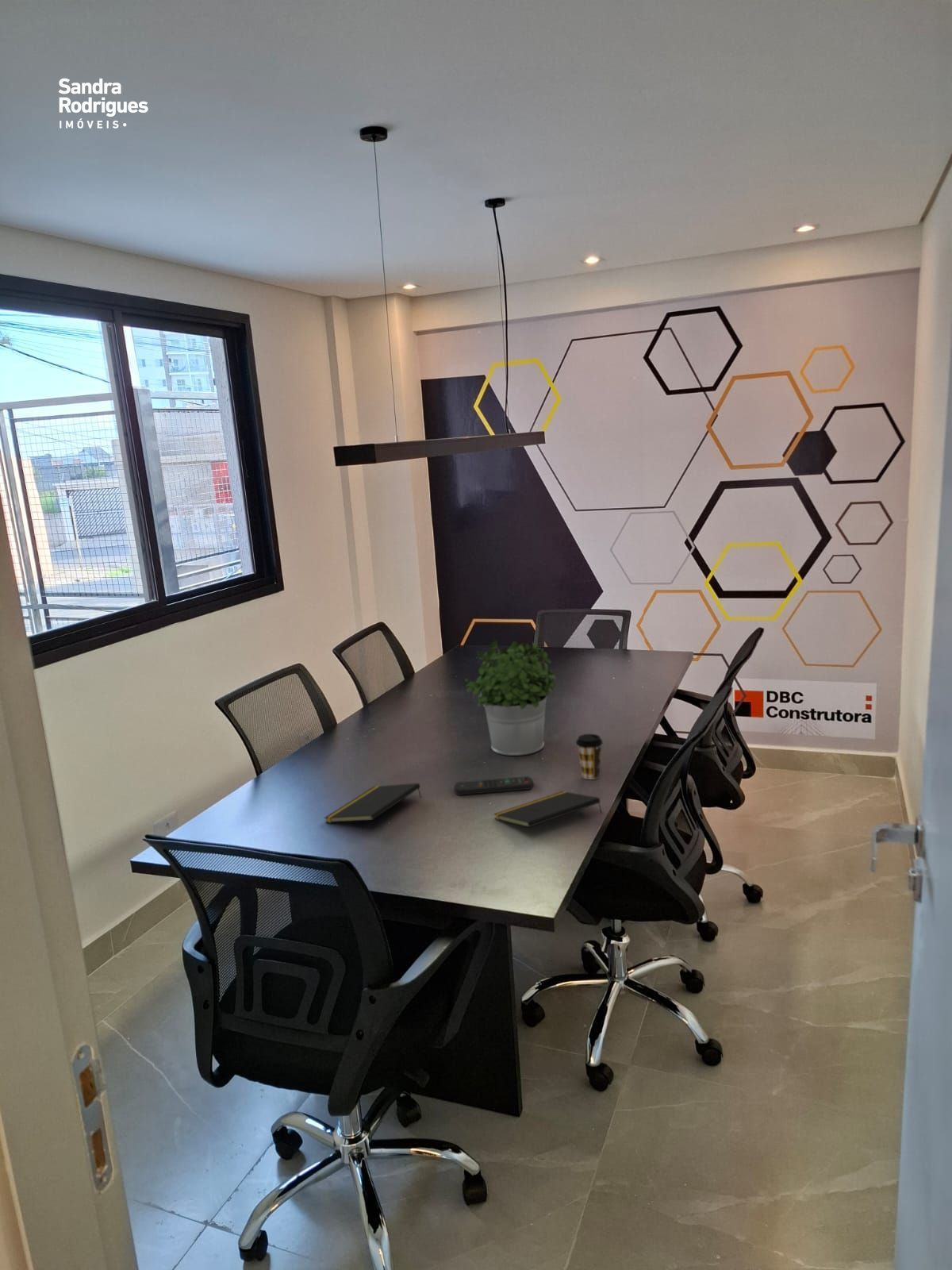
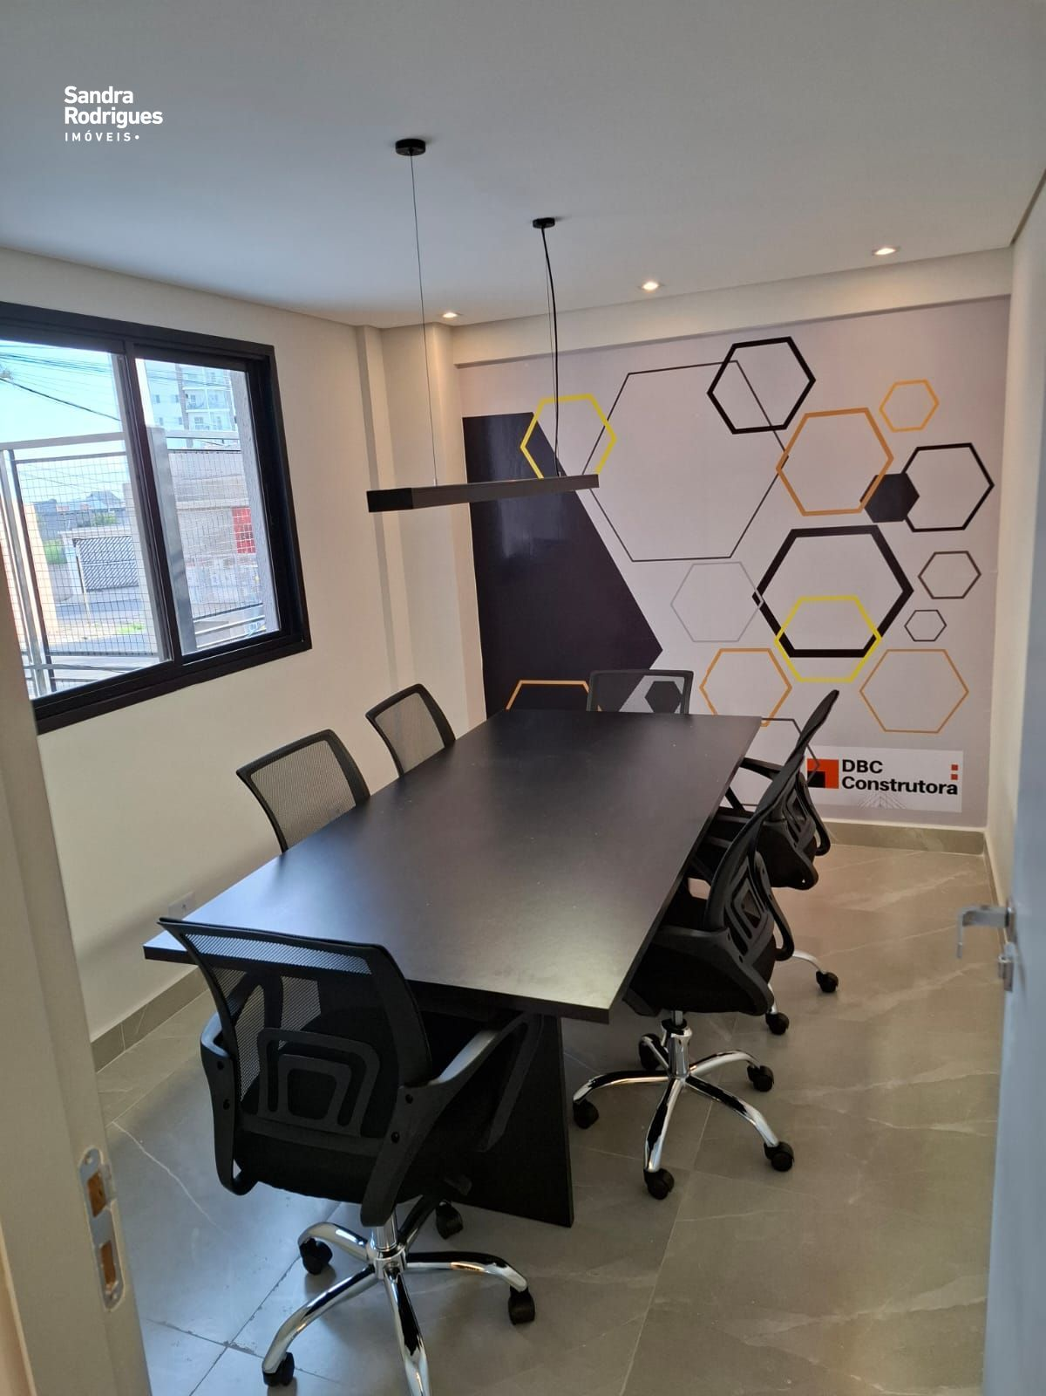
- notepad [324,783,422,823]
- coffee cup [575,733,604,780]
- remote control [453,775,534,796]
- notepad [493,791,602,828]
- potted plant [463,639,559,756]
